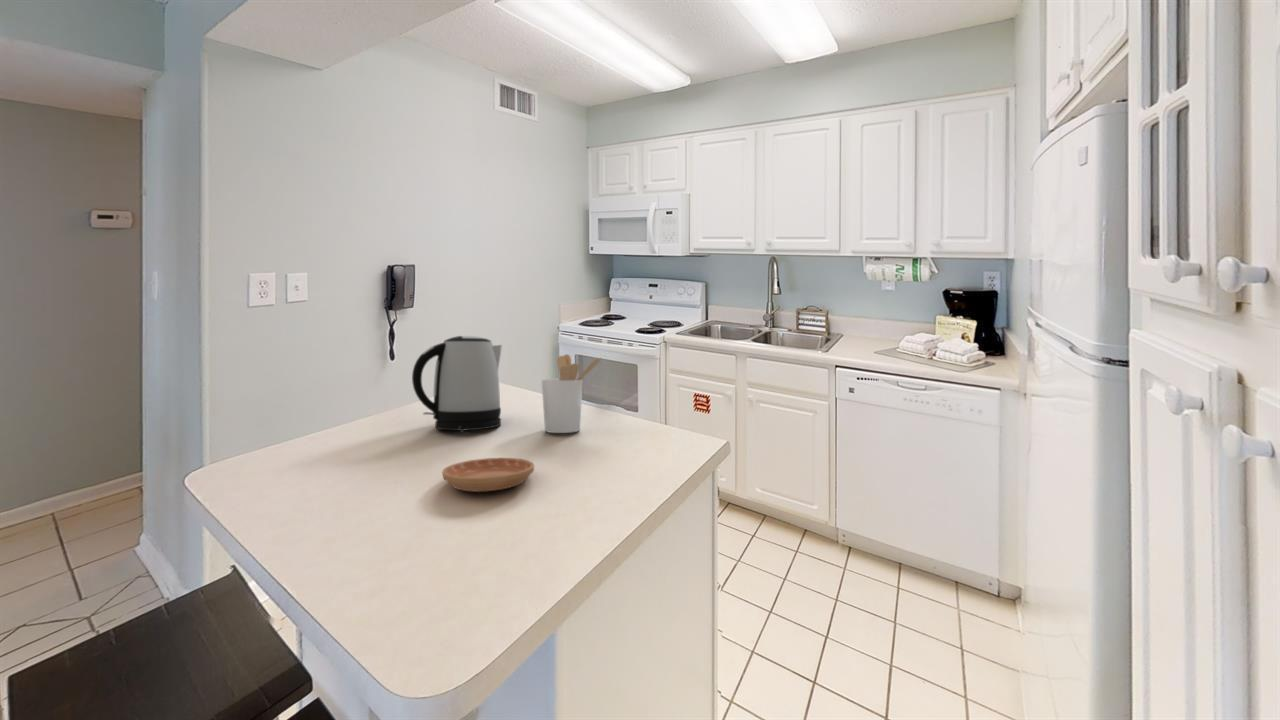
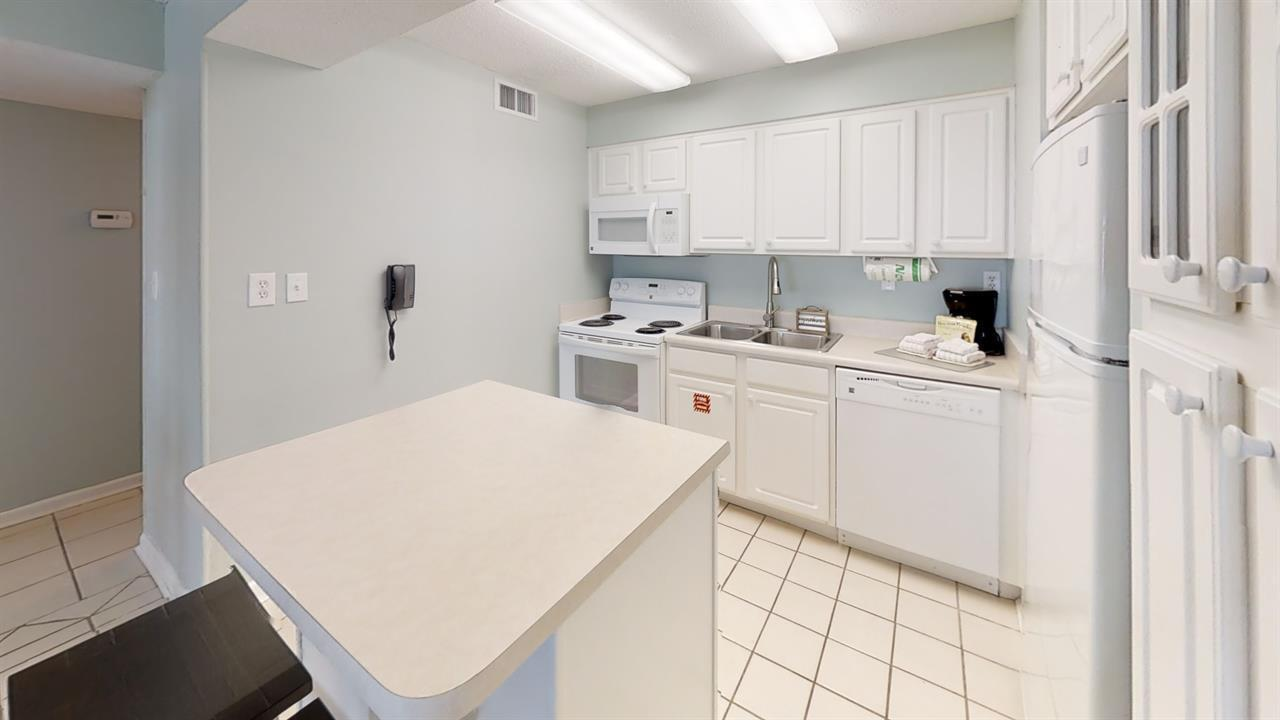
- kettle [411,335,503,432]
- utensil holder [540,353,604,434]
- saucer [441,457,535,493]
